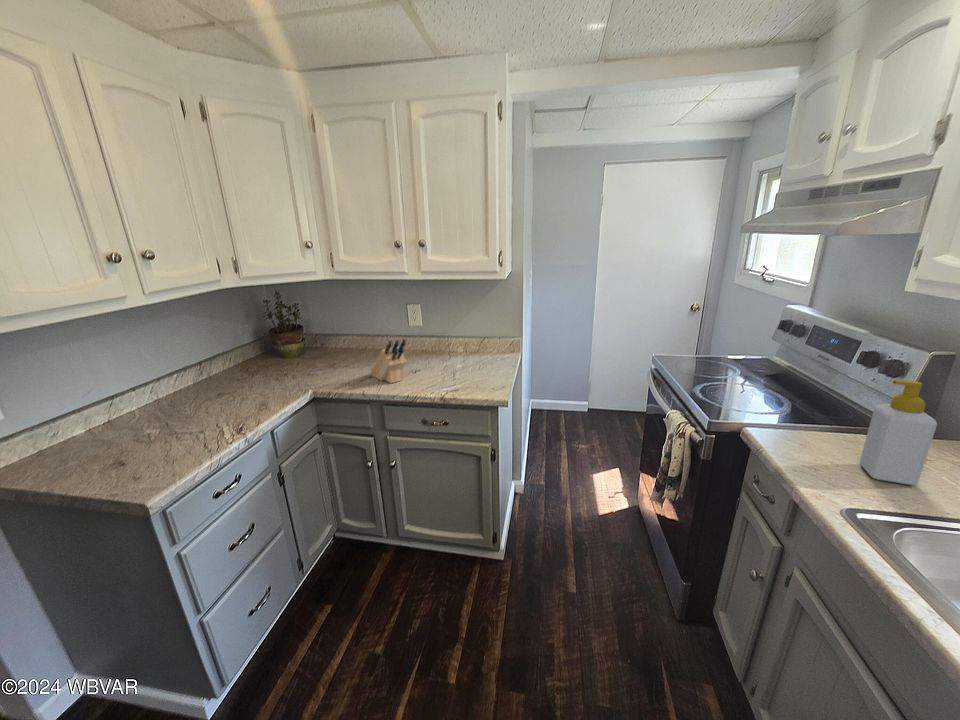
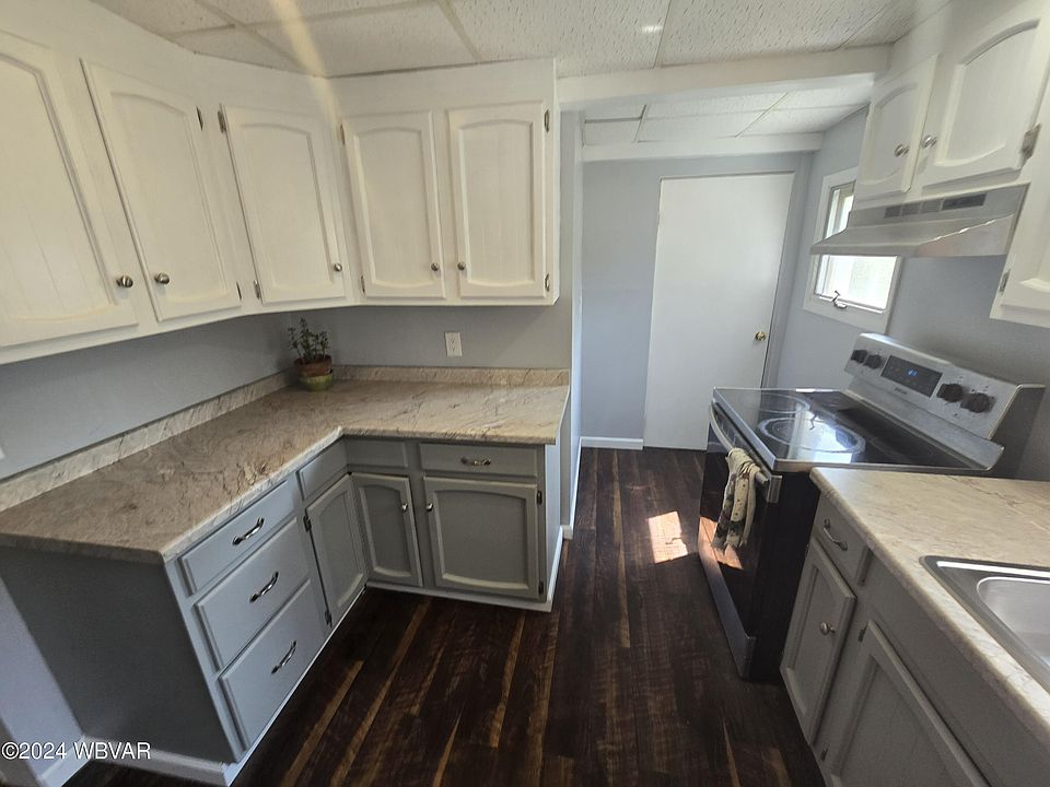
- knife block [369,338,407,384]
- soap bottle [858,379,938,486]
